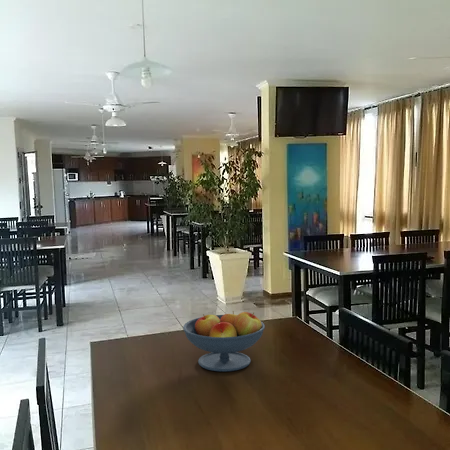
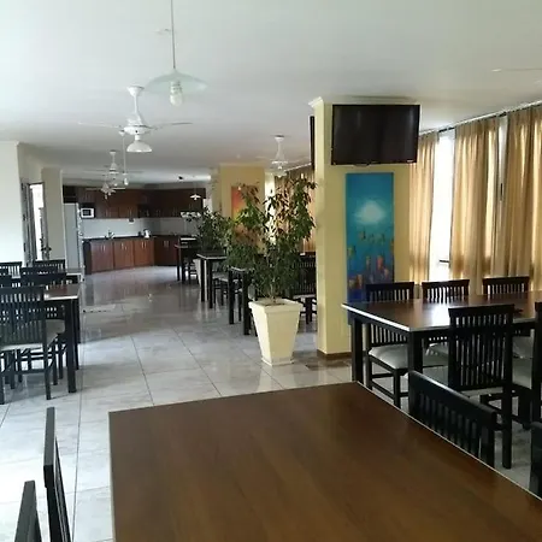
- fruit bowl [182,310,266,373]
